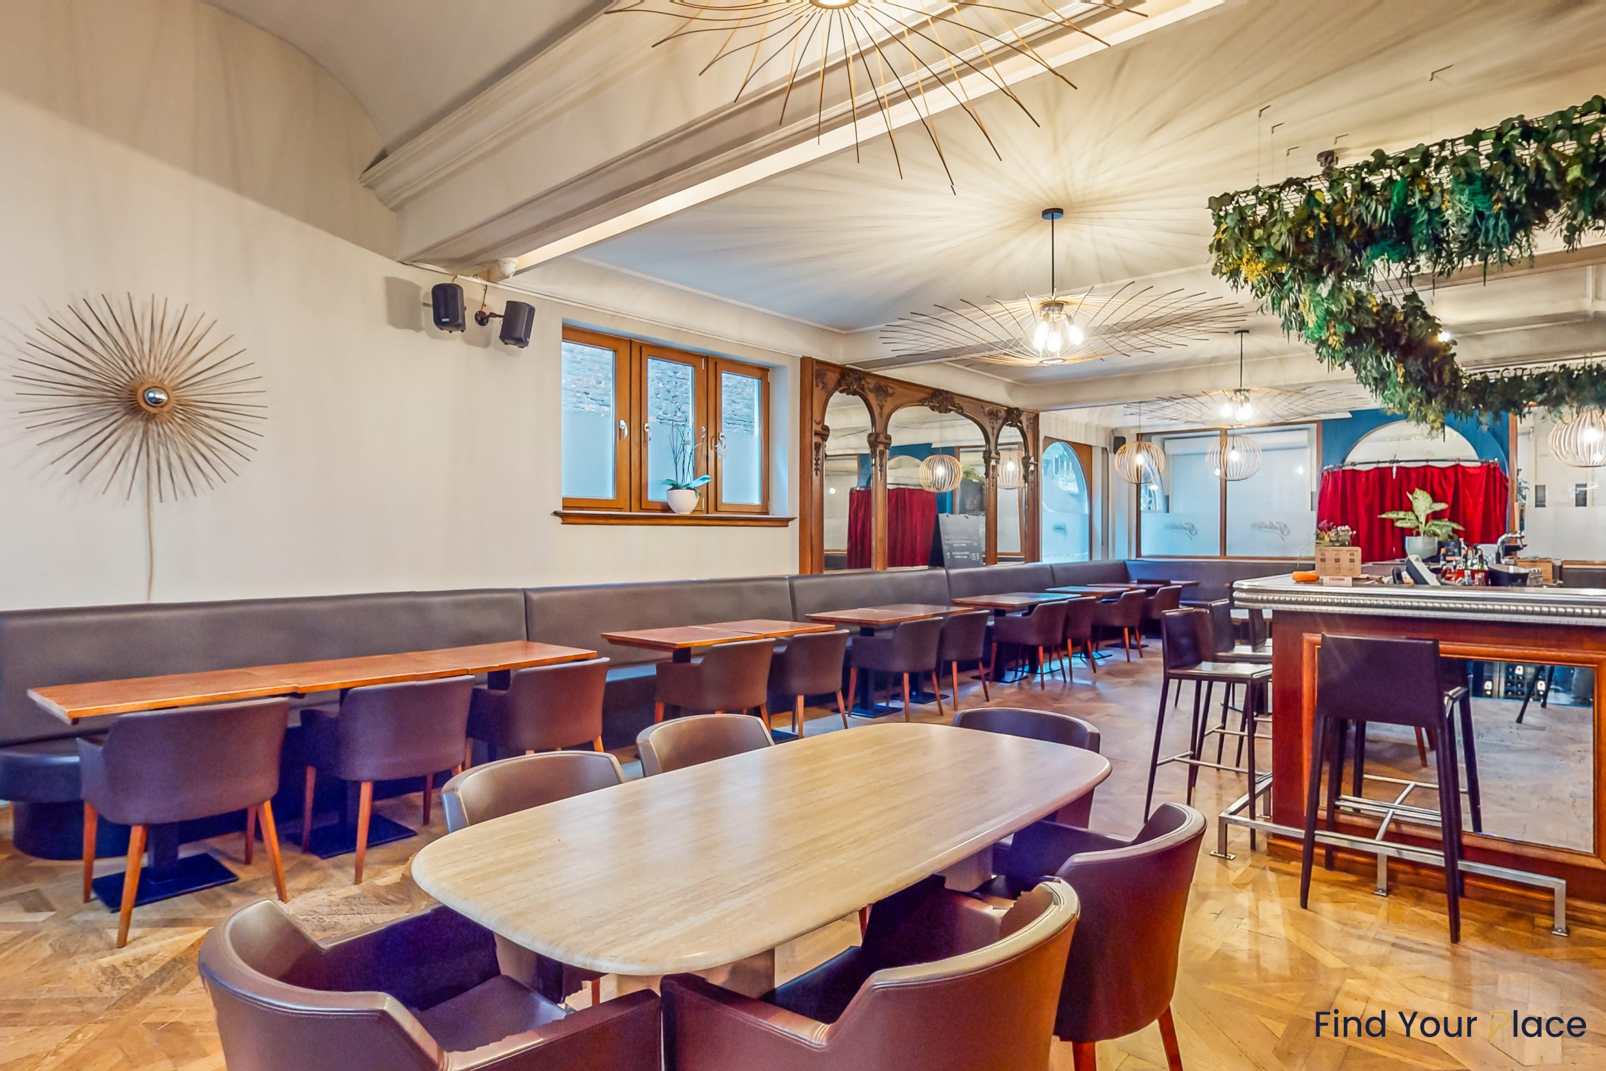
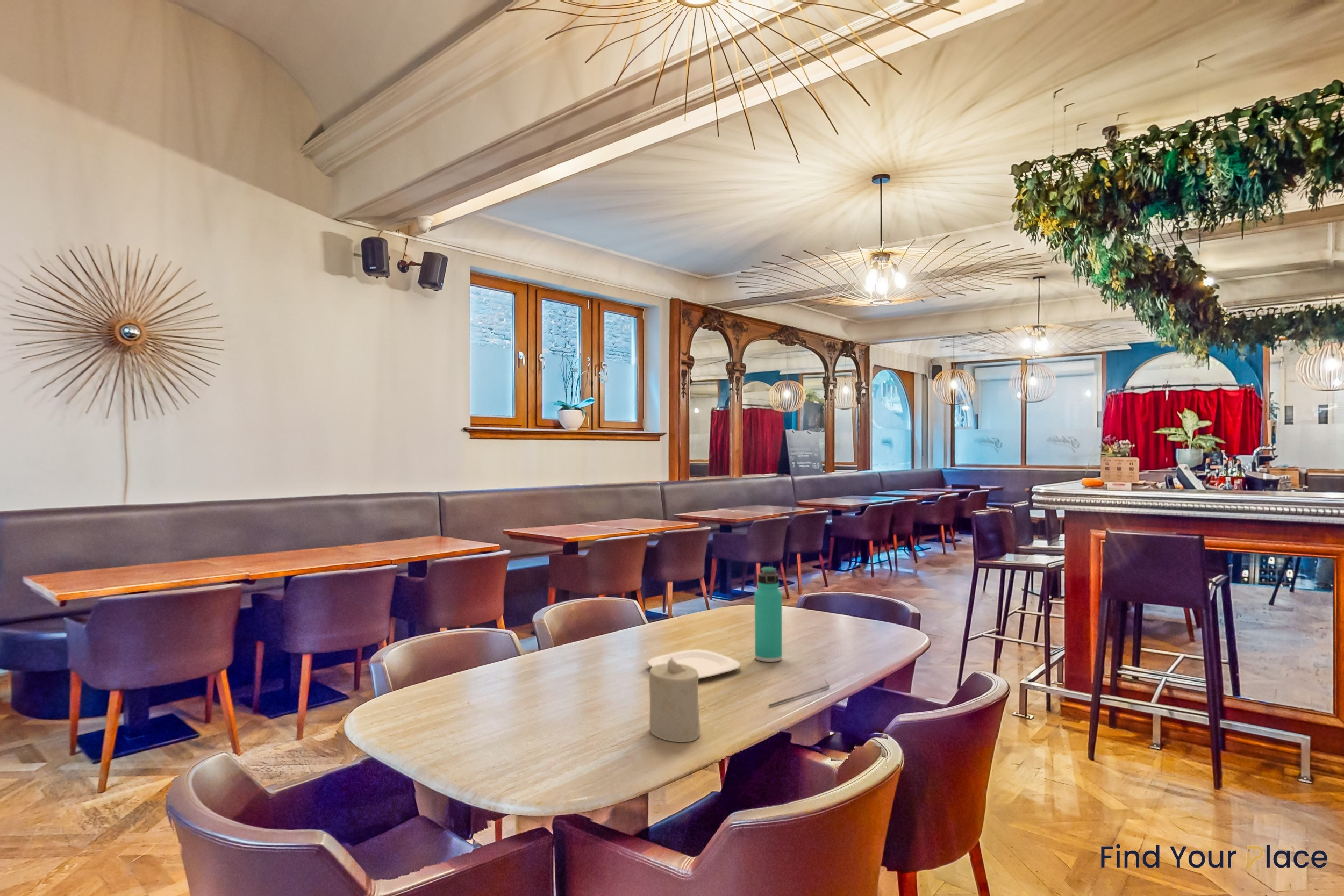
+ plate [647,649,742,679]
+ stirrer [768,679,830,707]
+ candle [649,658,701,743]
+ thermos bottle [754,565,783,663]
